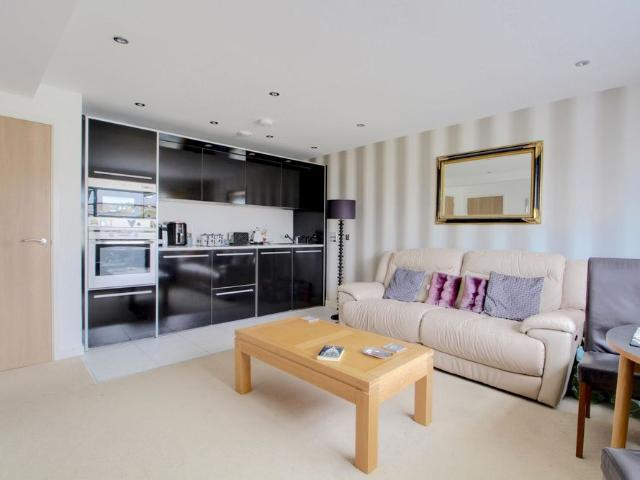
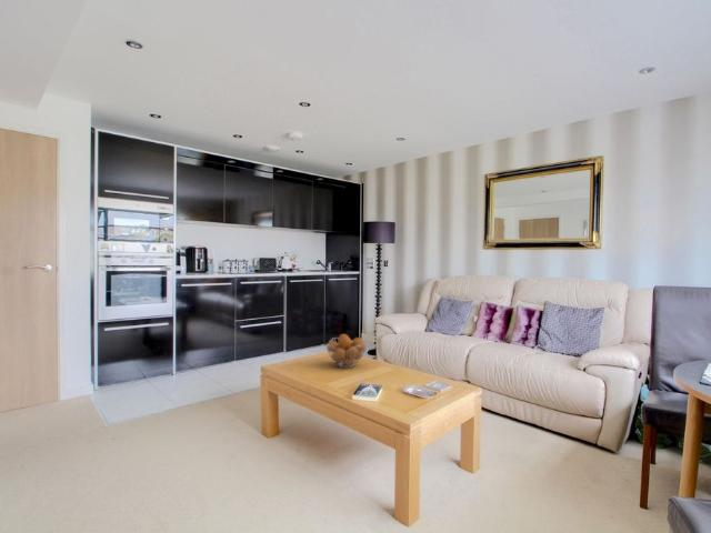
+ fruit basket [326,333,368,369]
